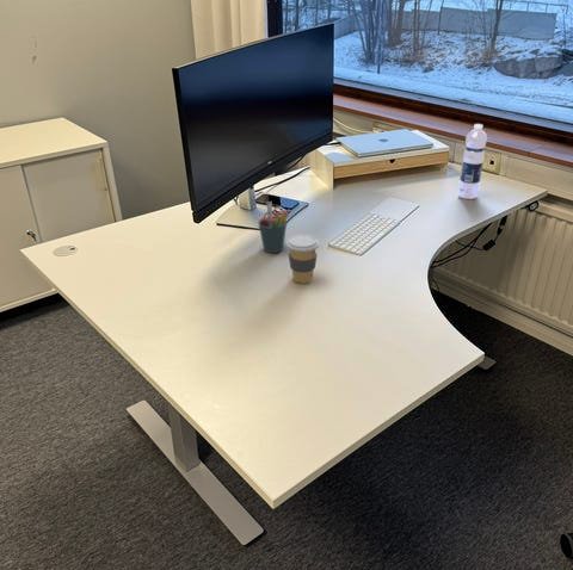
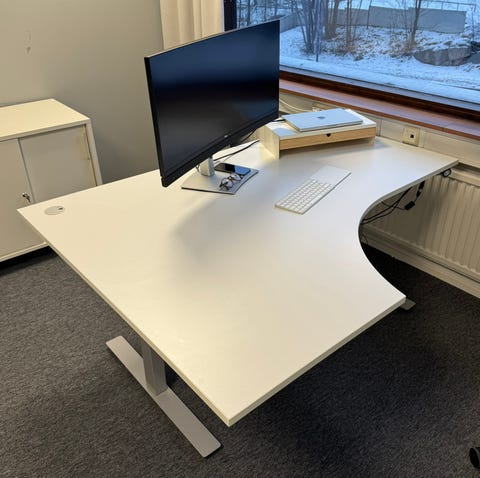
- coffee cup [285,233,320,285]
- pen holder [258,200,289,254]
- water bottle [457,123,488,200]
